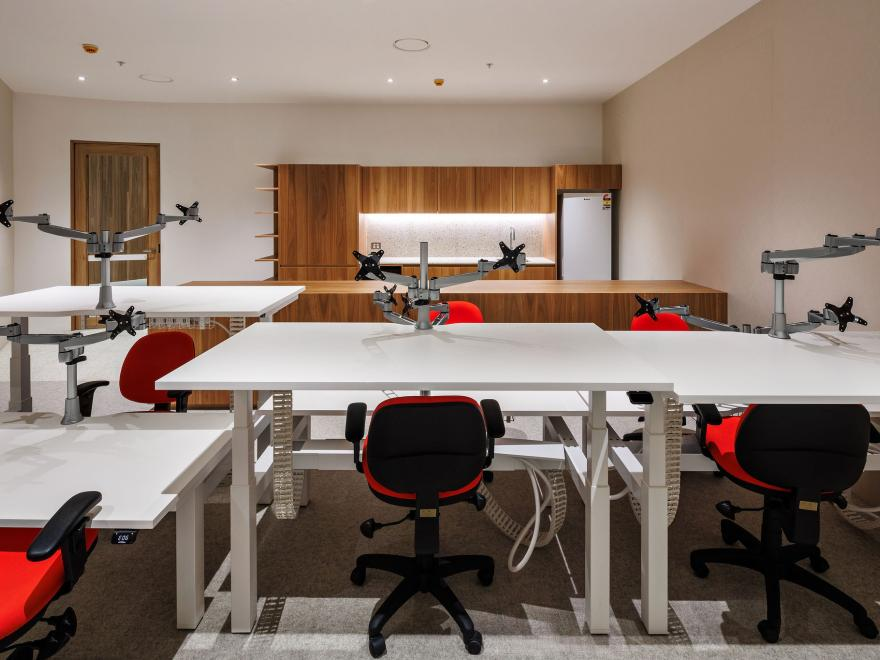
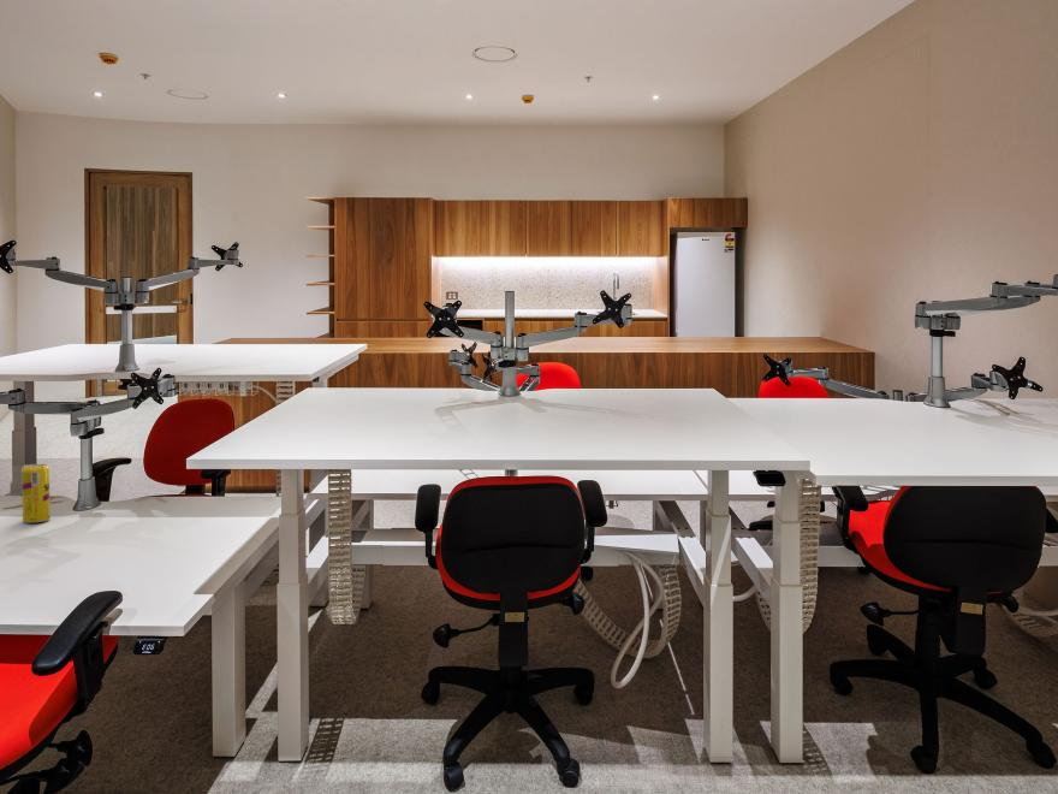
+ beverage can [20,463,52,523]
